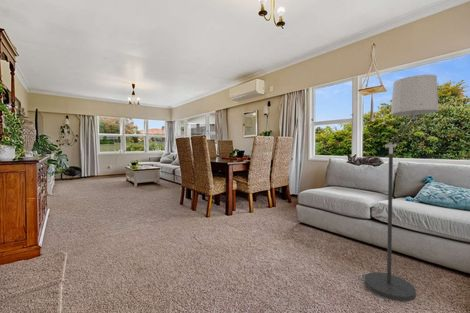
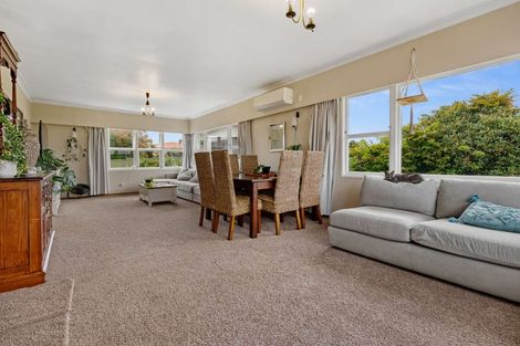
- floor lamp [360,74,439,304]
